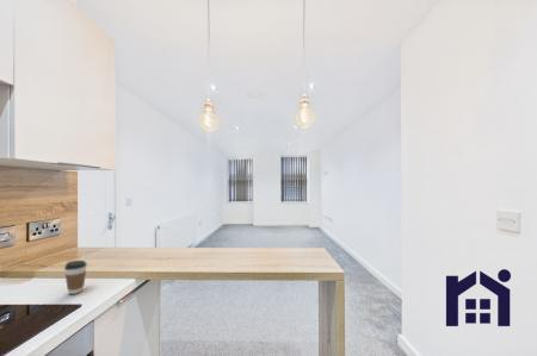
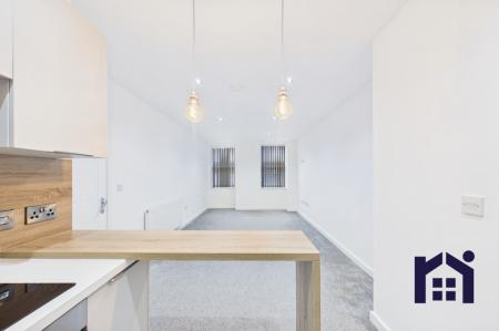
- coffee cup [63,260,88,295]
